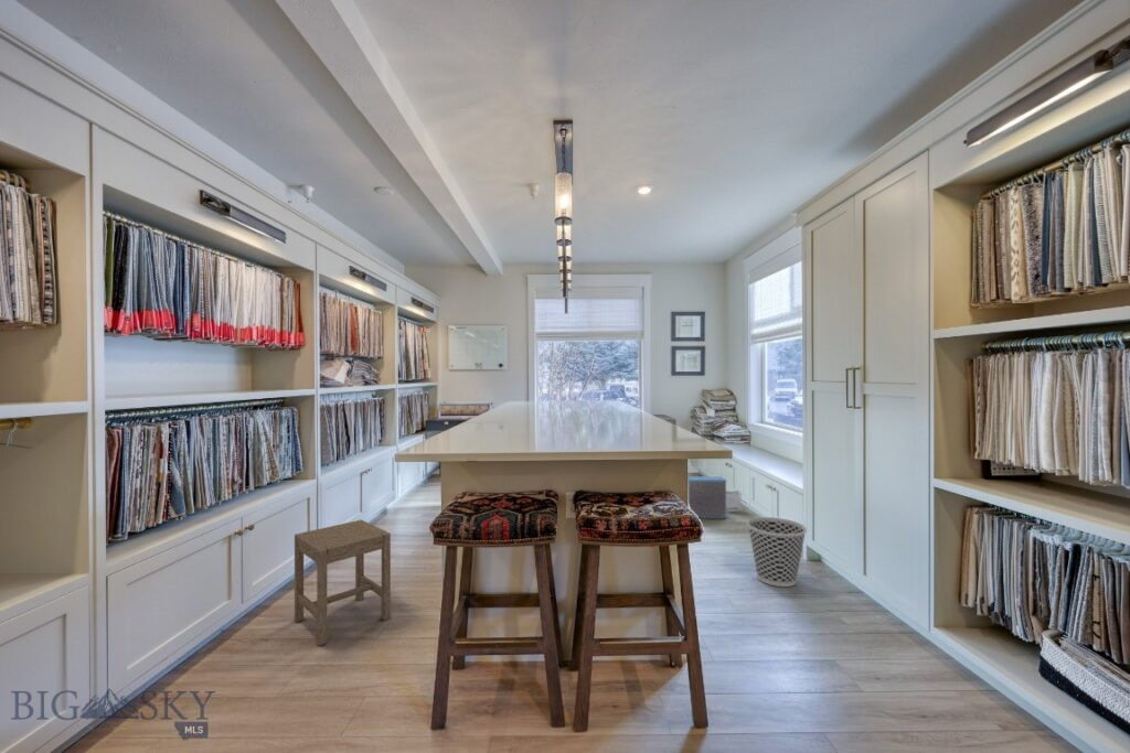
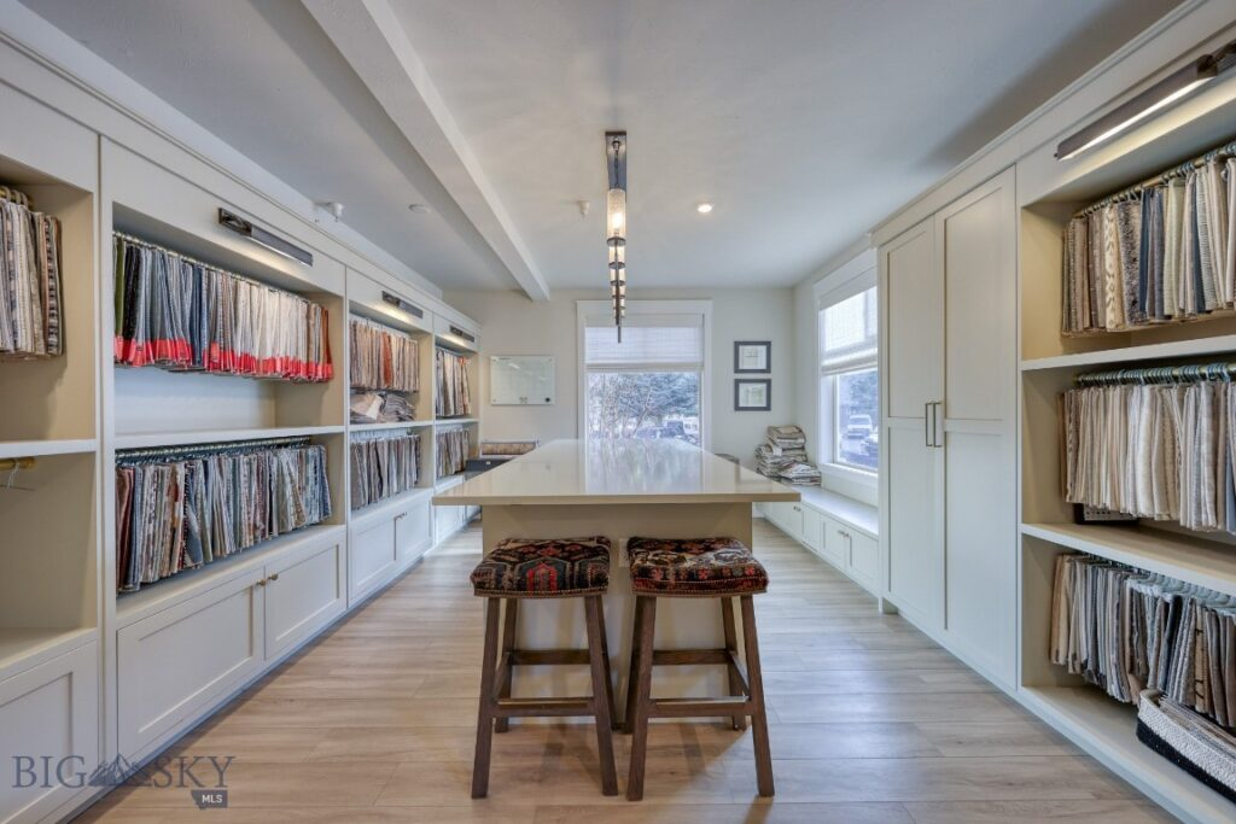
- wastebasket [746,516,808,588]
- stool [294,519,392,646]
- storage bin [687,475,743,519]
